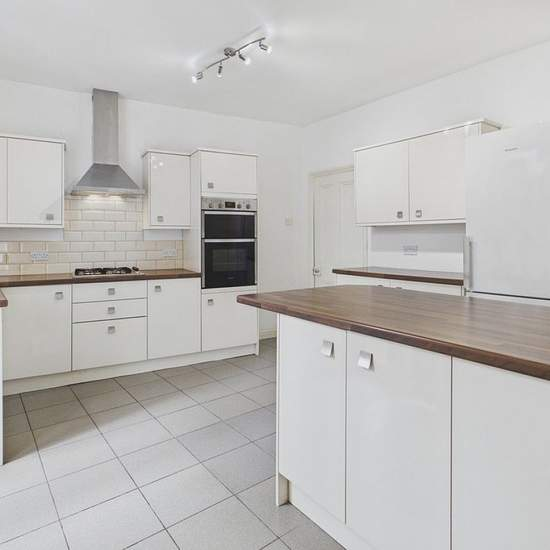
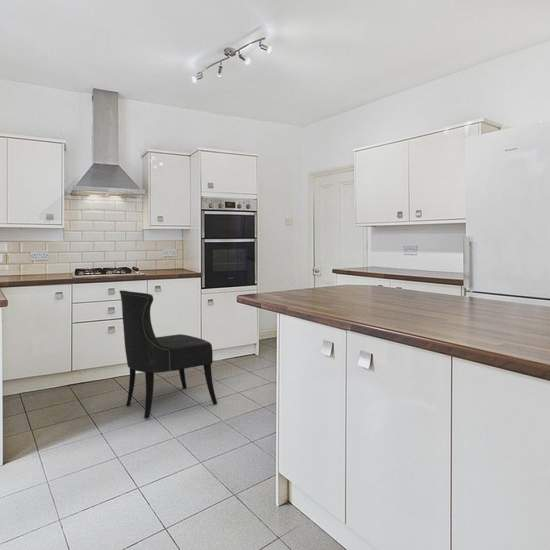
+ dining chair [118,289,218,419]
